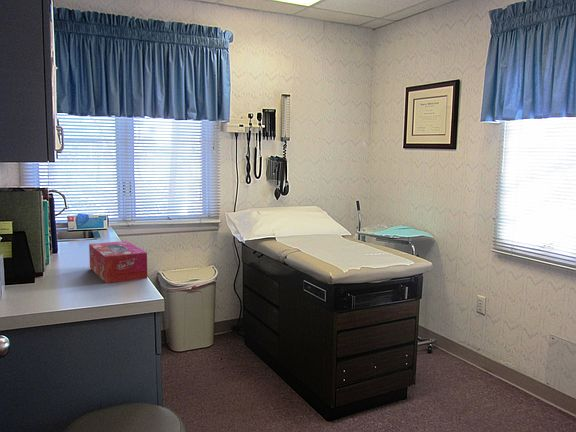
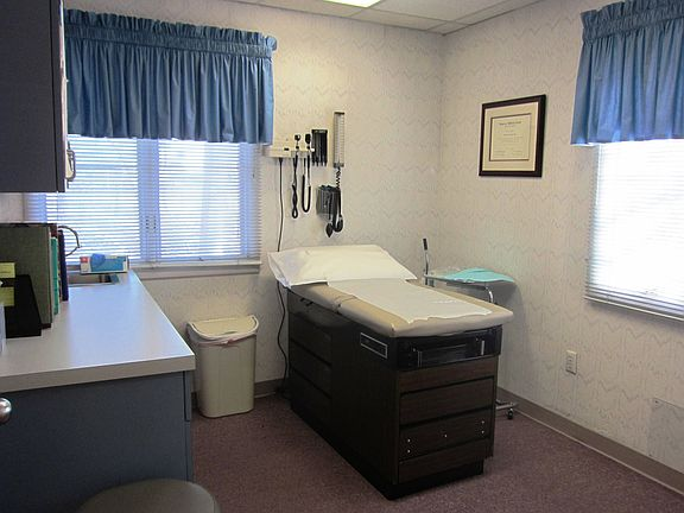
- tissue box [88,240,148,284]
